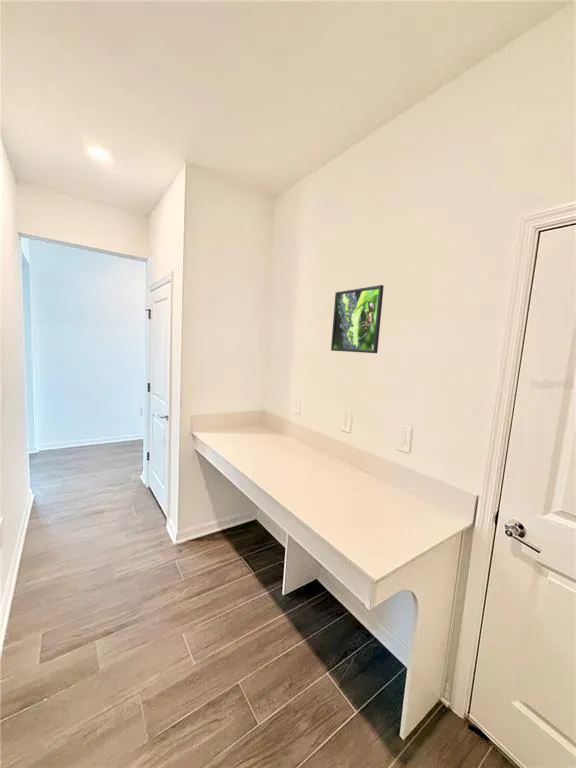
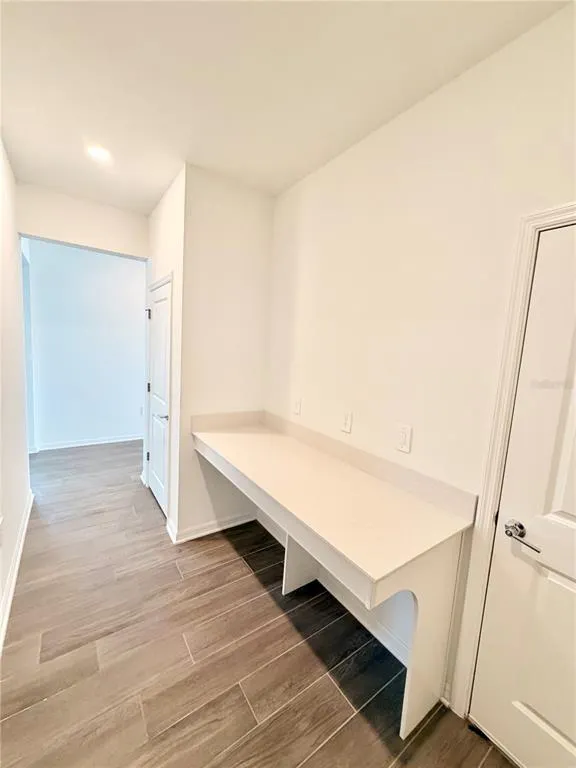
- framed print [330,284,385,354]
